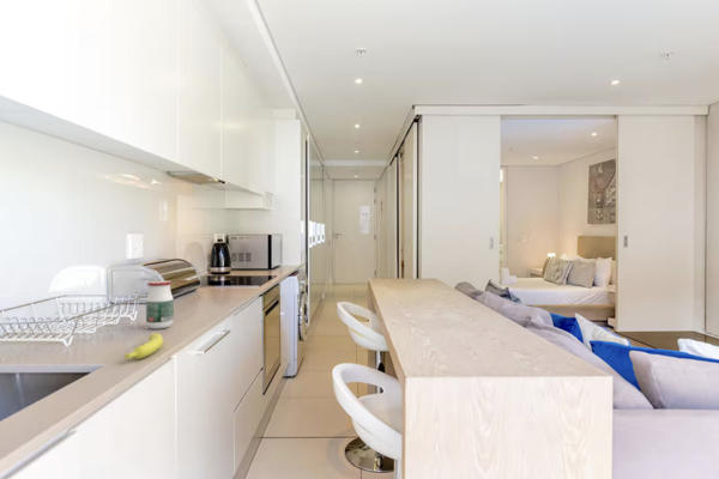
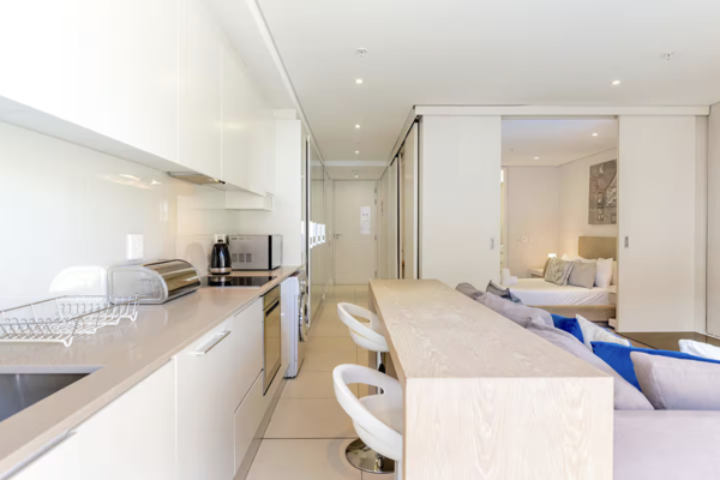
- banana [123,332,164,360]
- jar [145,279,175,331]
